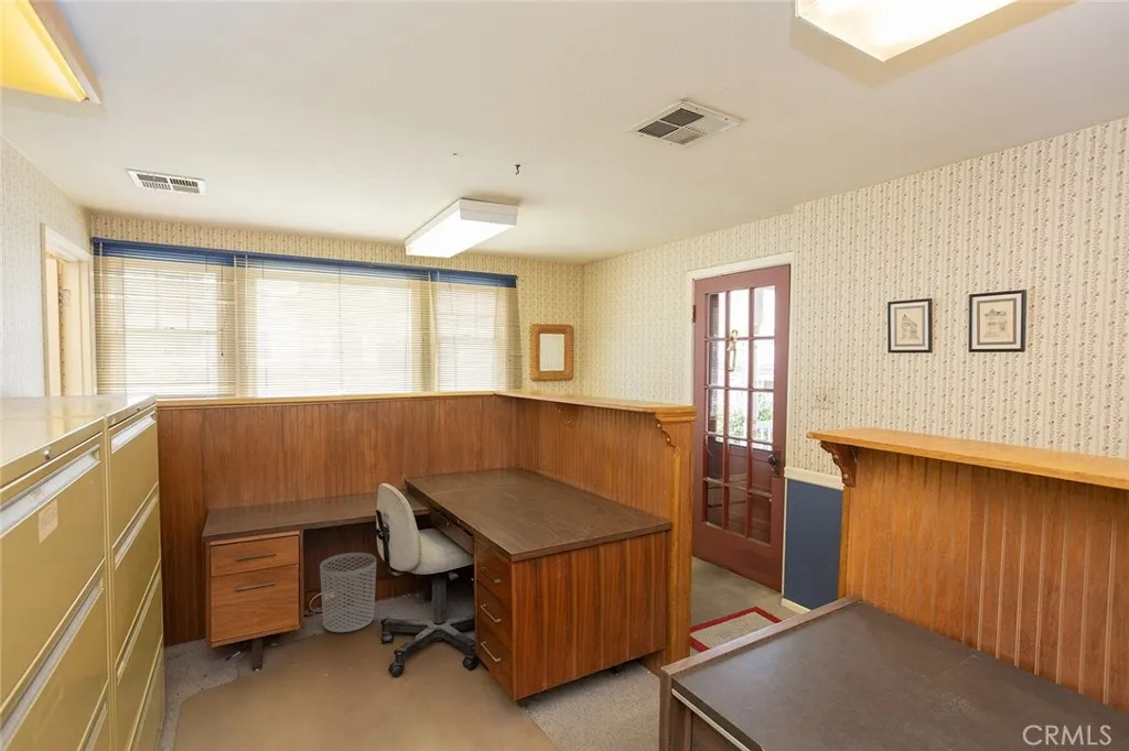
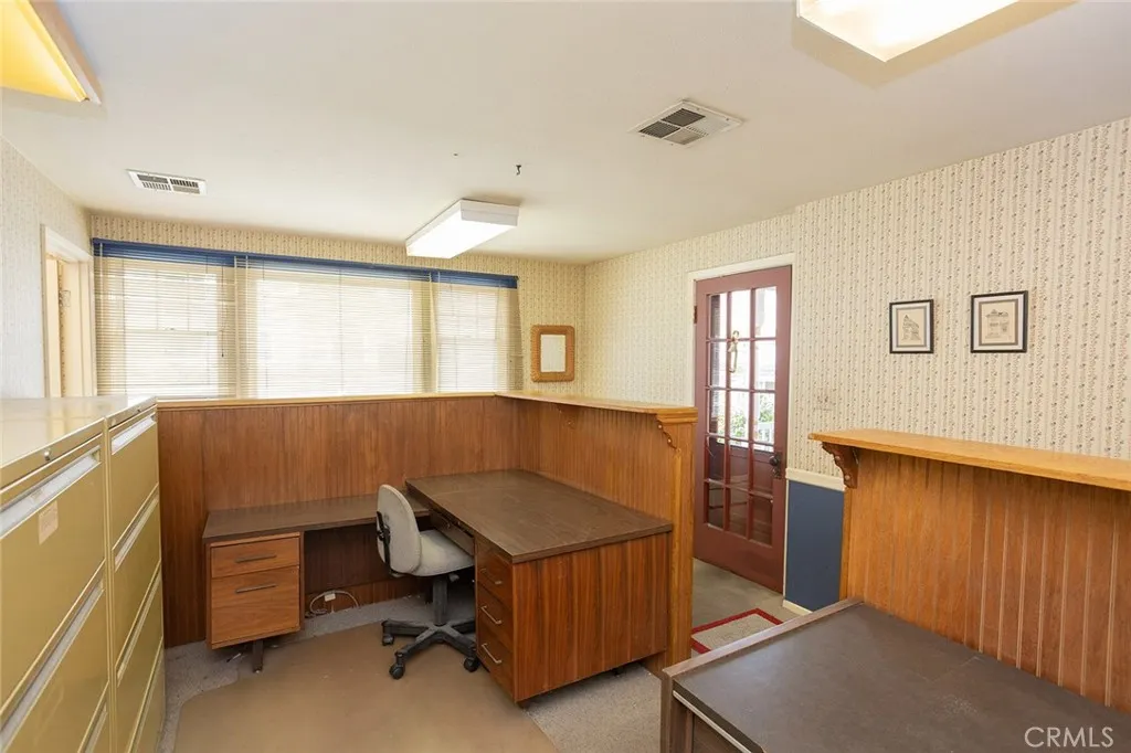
- waste bin [319,552,377,633]
